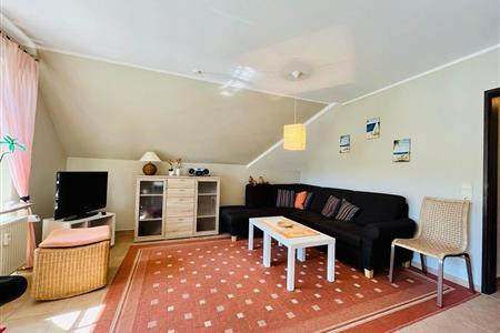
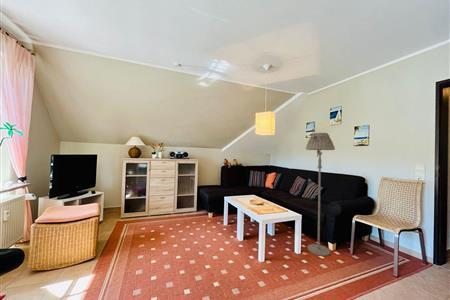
+ floor lamp [305,132,336,257]
